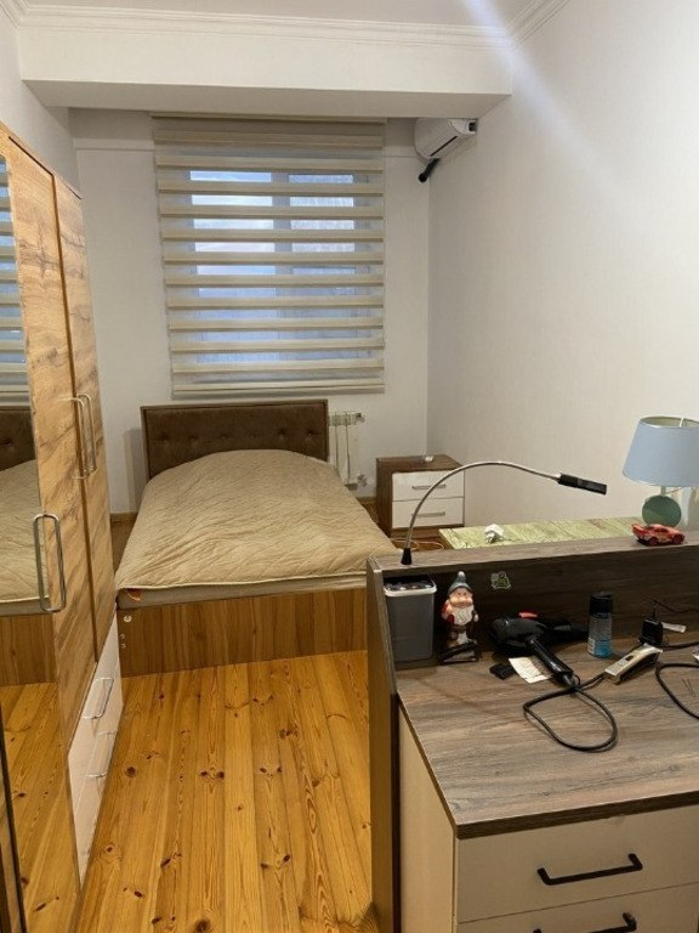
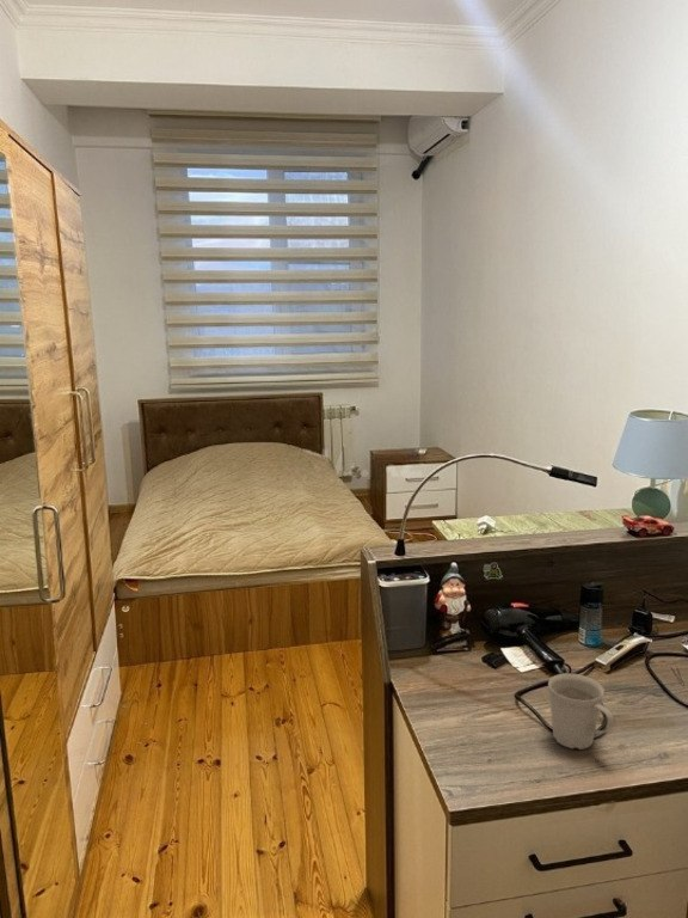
+ mug [547,672,615,751]
